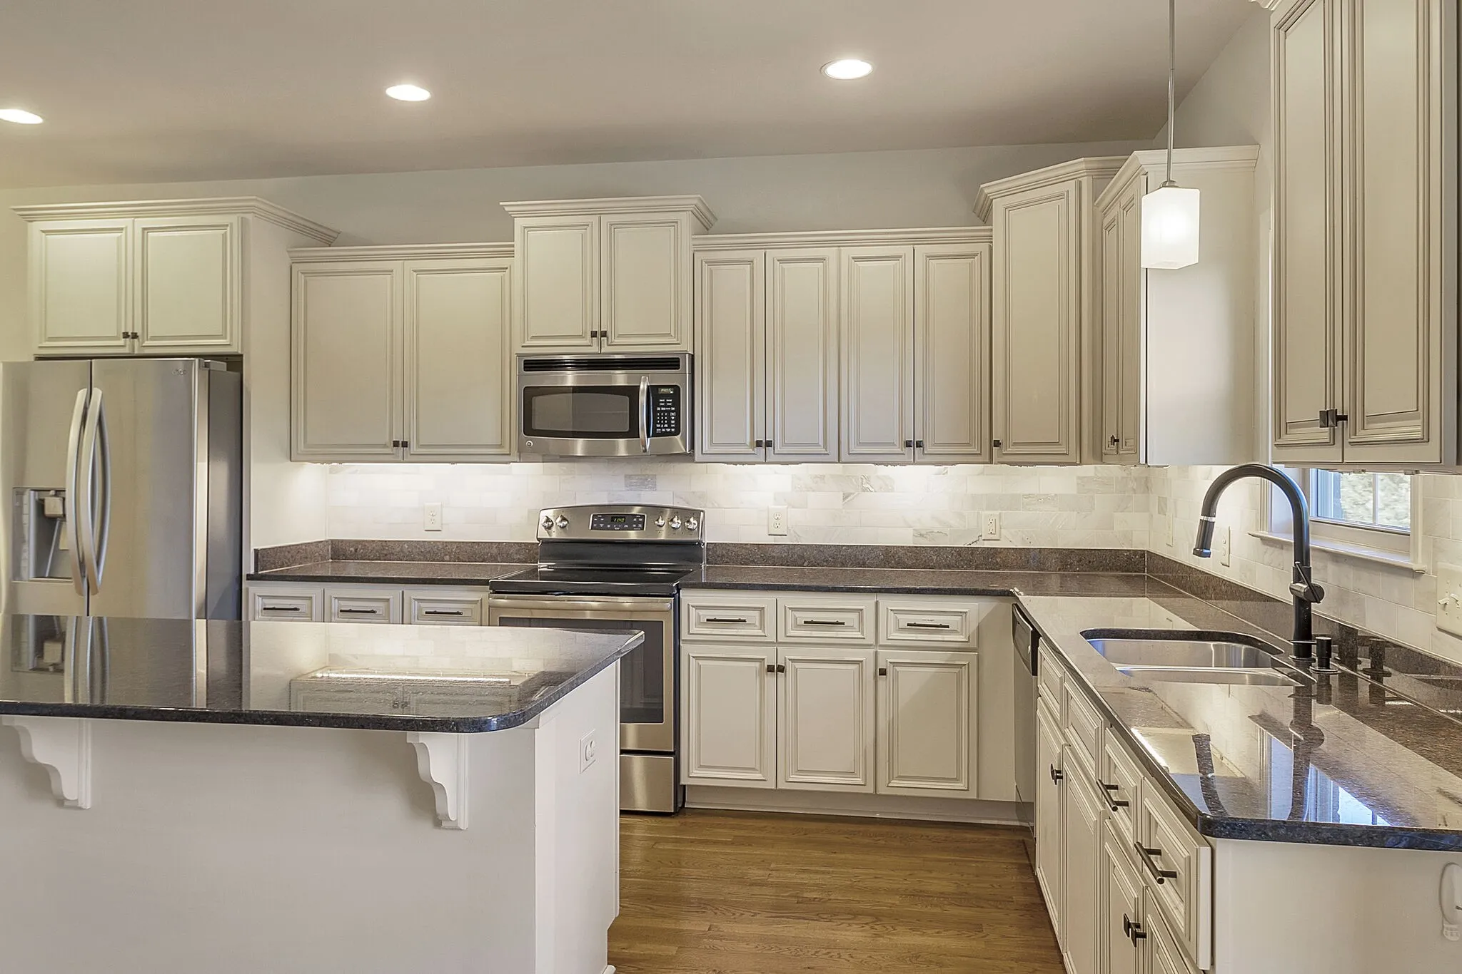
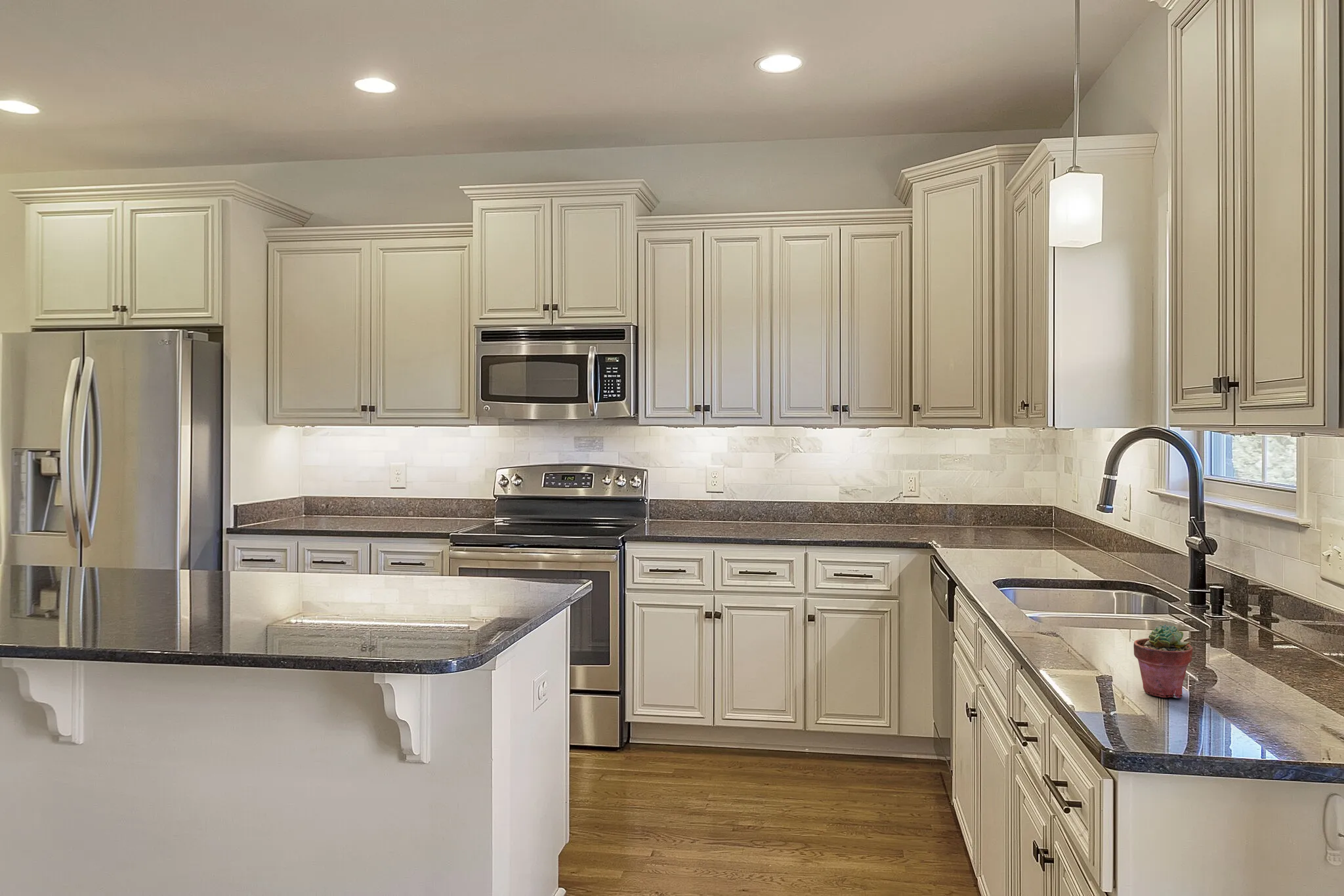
+ potted succulent [1133,623,1194,699]
